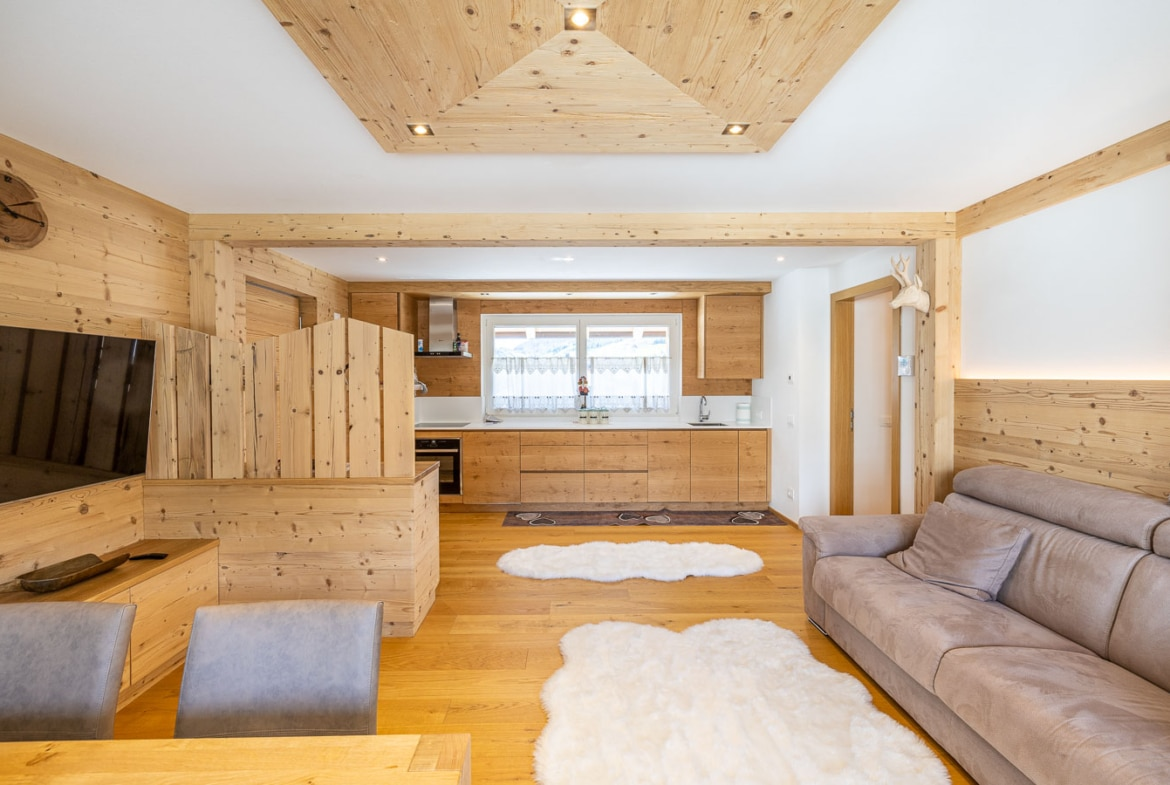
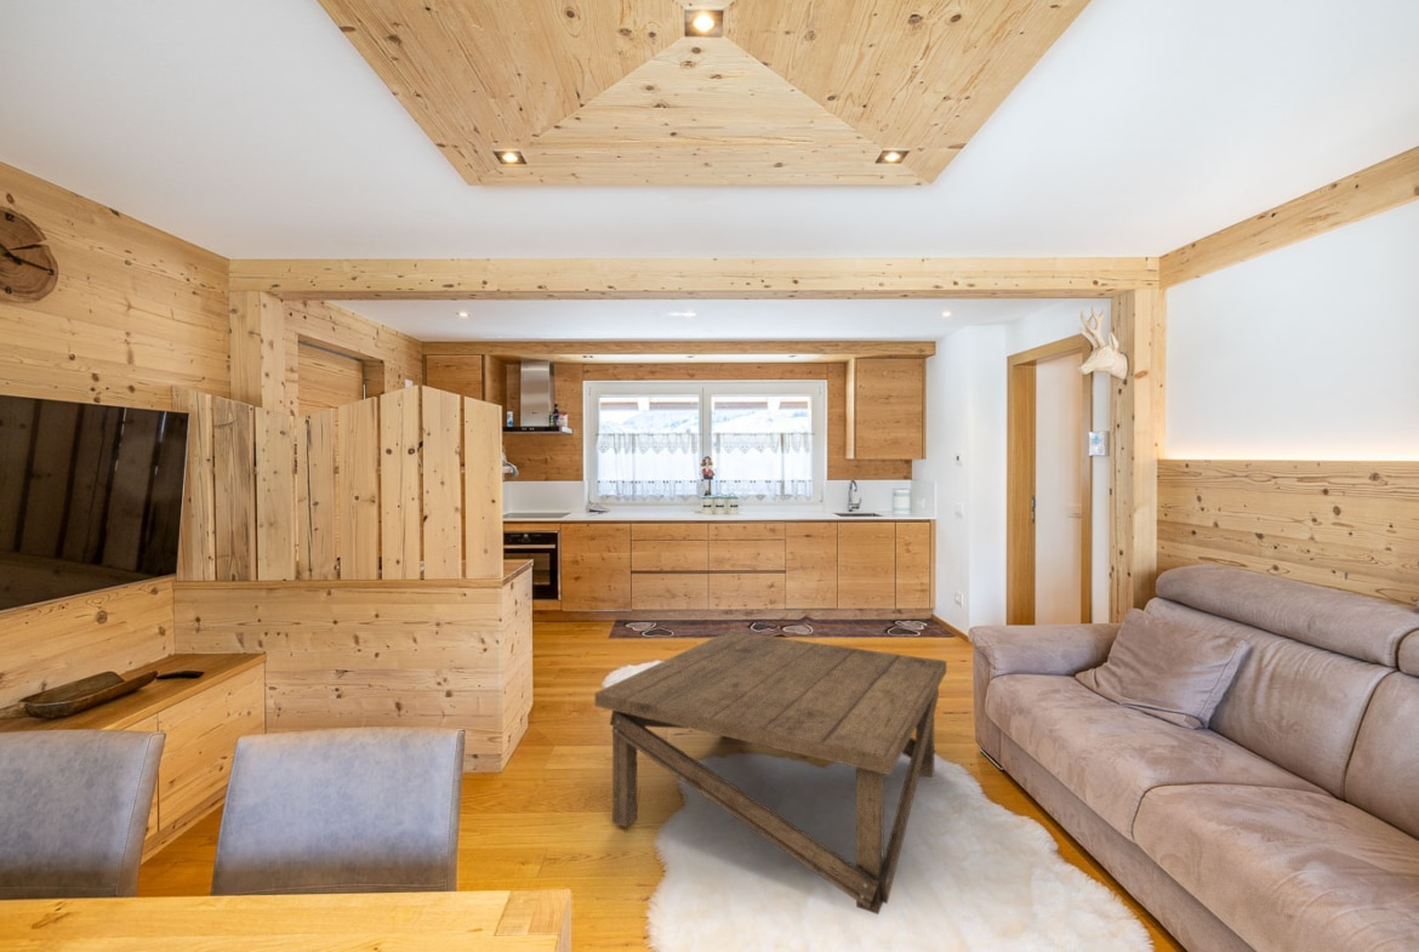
+ coffee table [593,631,947,916]
